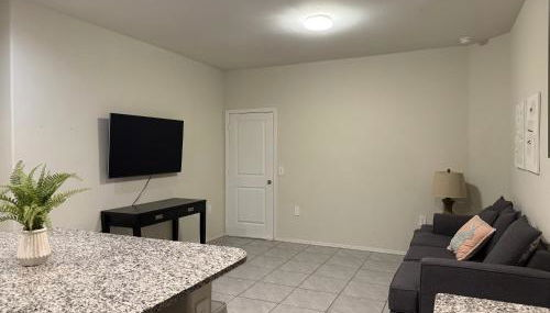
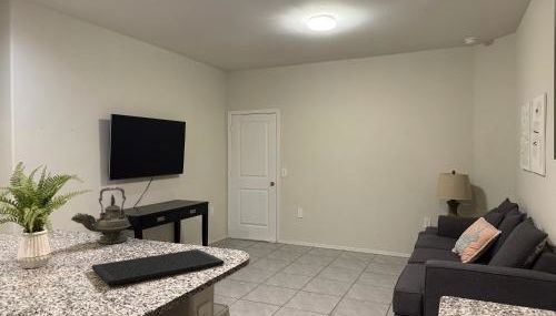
+ teapot [70,186,132,245]
+ cutting board [90,248,226,286]
